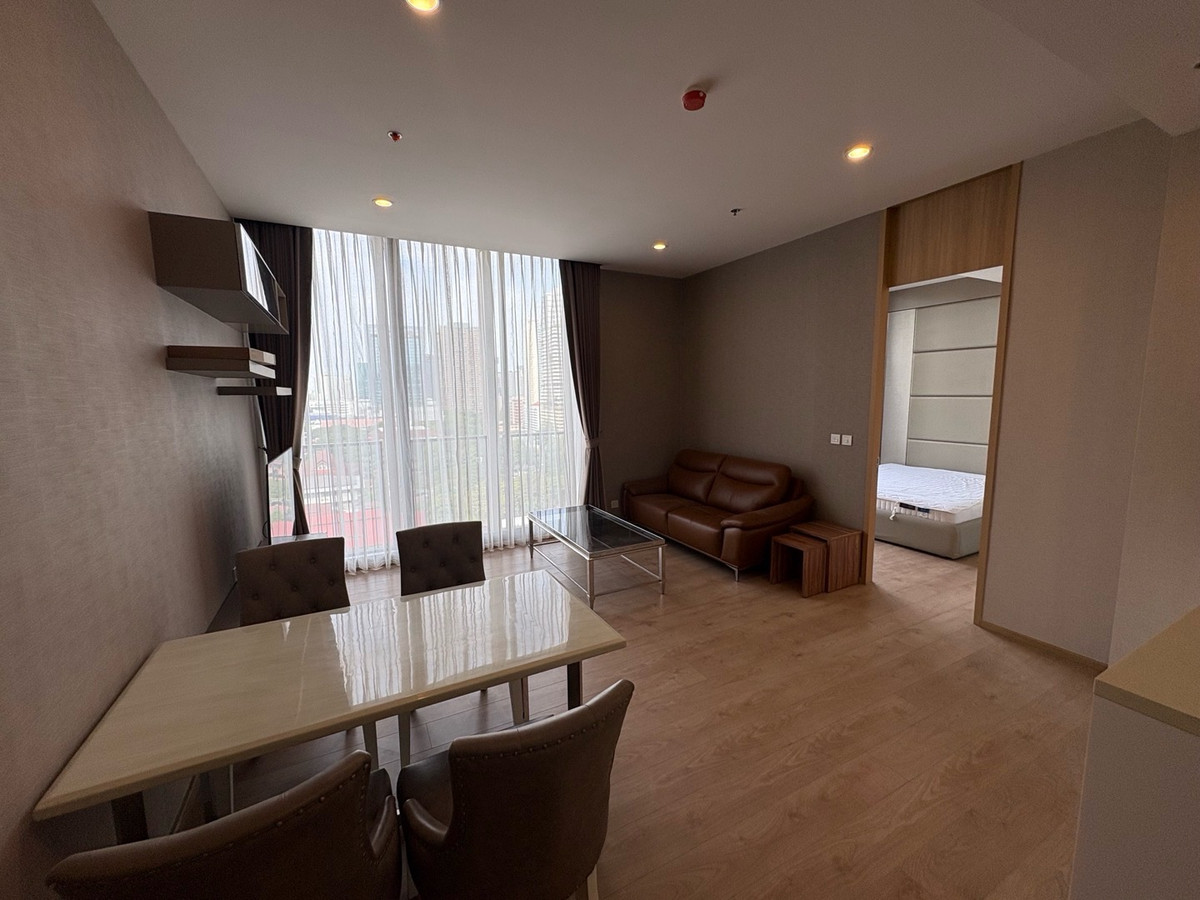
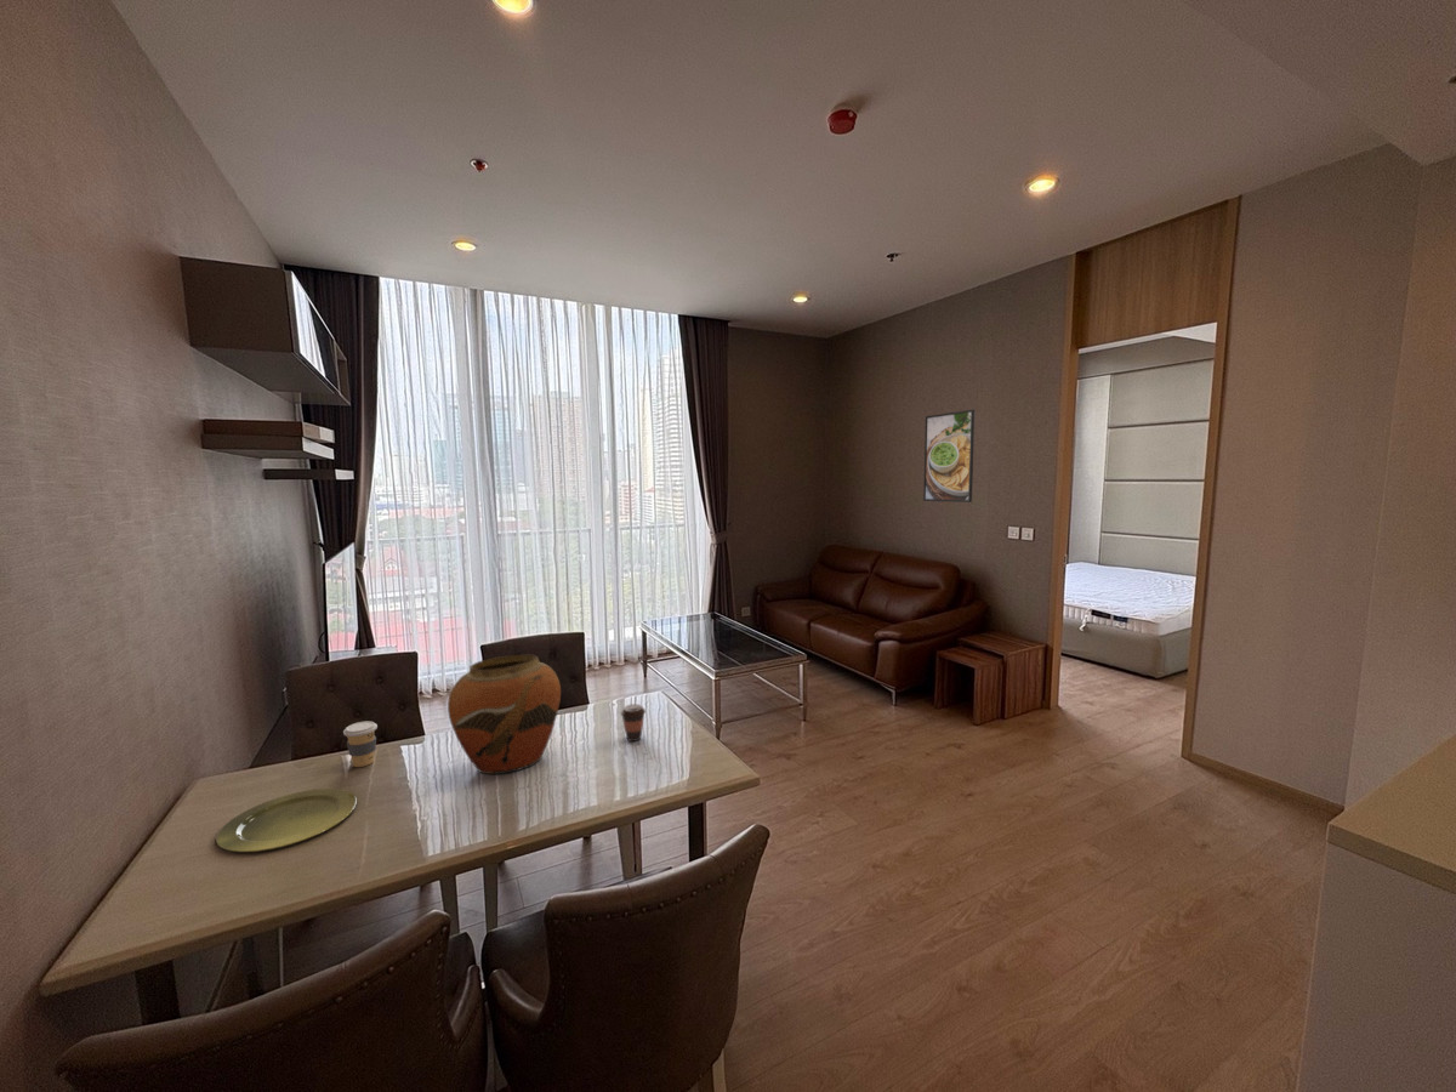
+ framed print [922,409,976,504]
+ coffee cup [342,720,379,768]
+ vase [447,654,562,775]
+ plate [215,787,358,853]
+ coffee cup [619,703,647,743]
